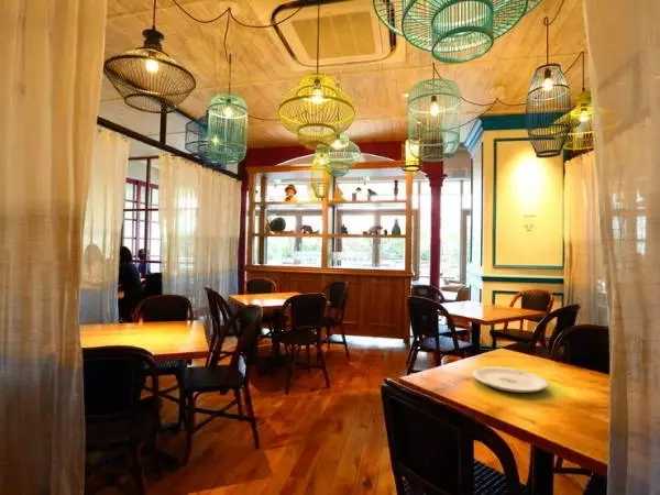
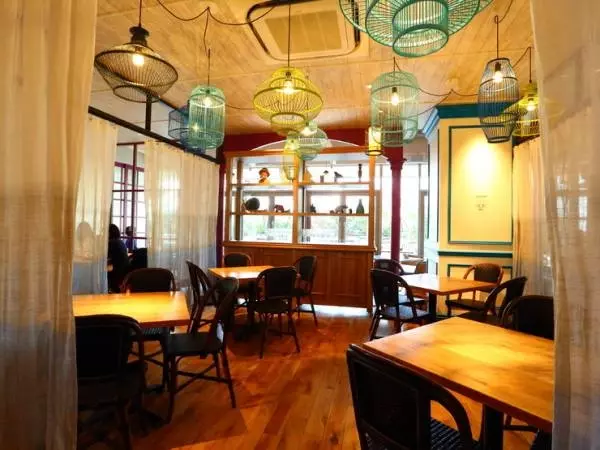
- plate [472,366,549,394]
